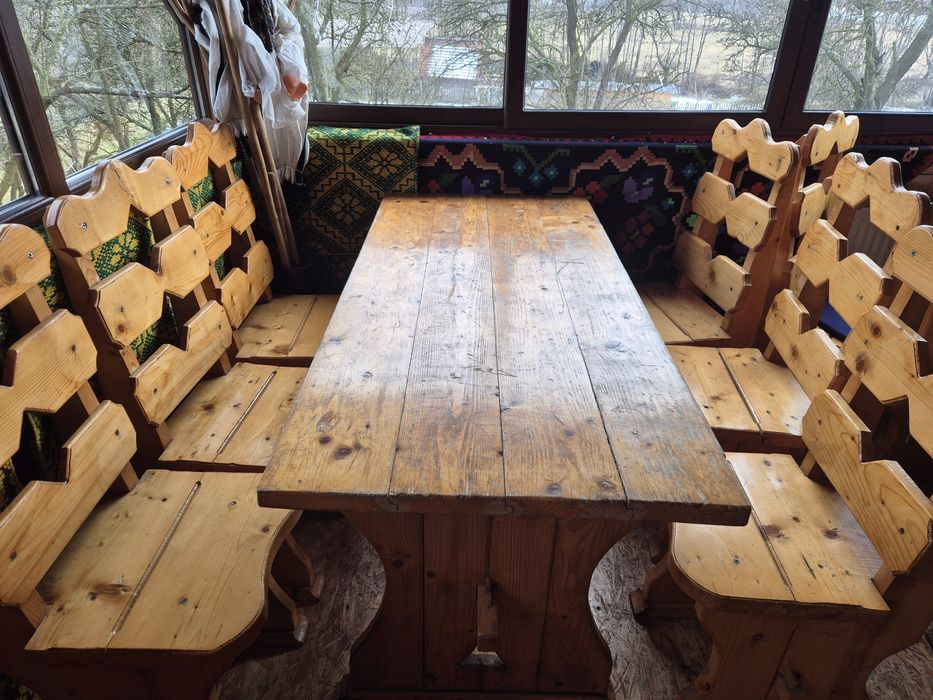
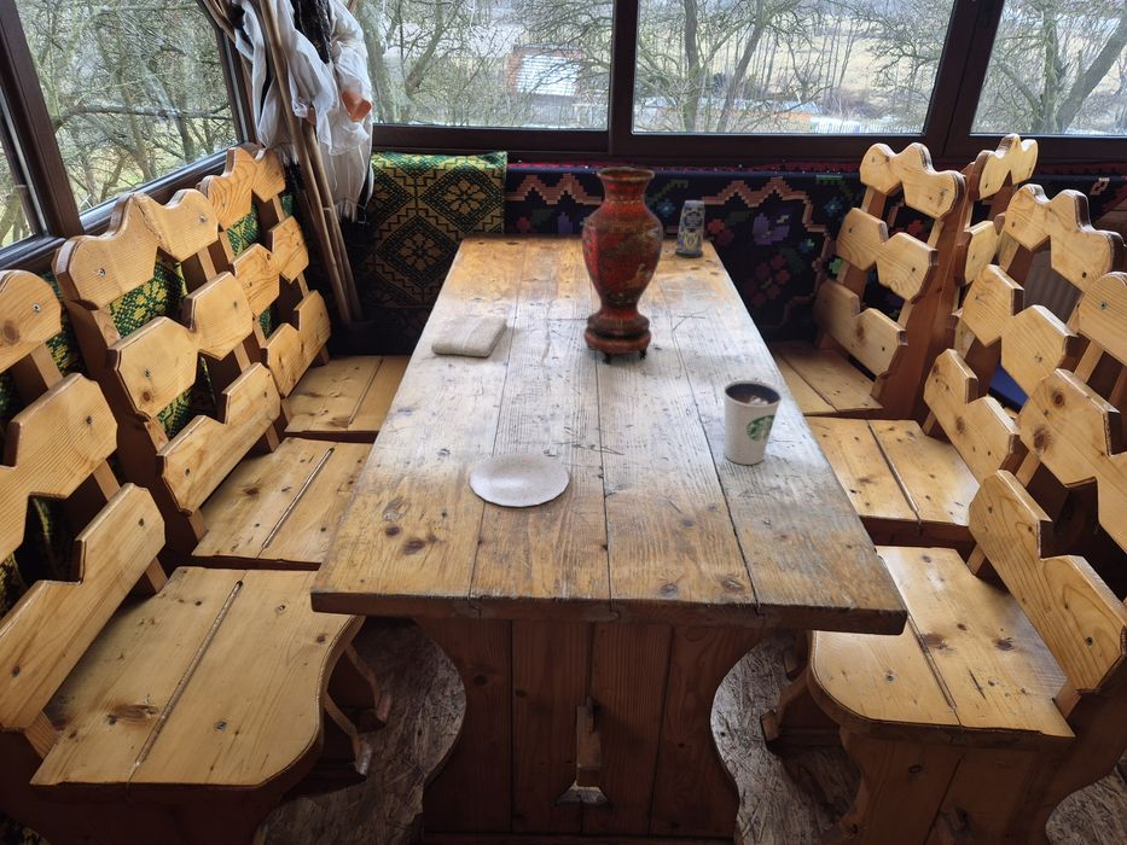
+ dixie cup [722,379,784,466]
+ candle [674,199,705,260]
+ vase [581,167,664,366]
+ plate [469,451,570,508]
+ washcloth [430,313,509,359]
